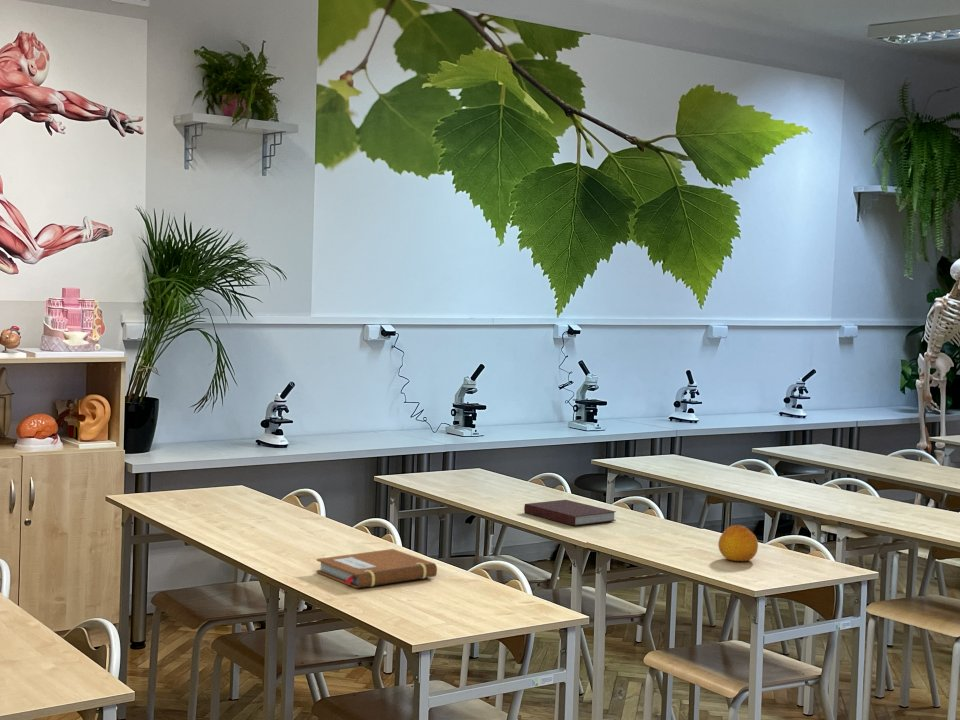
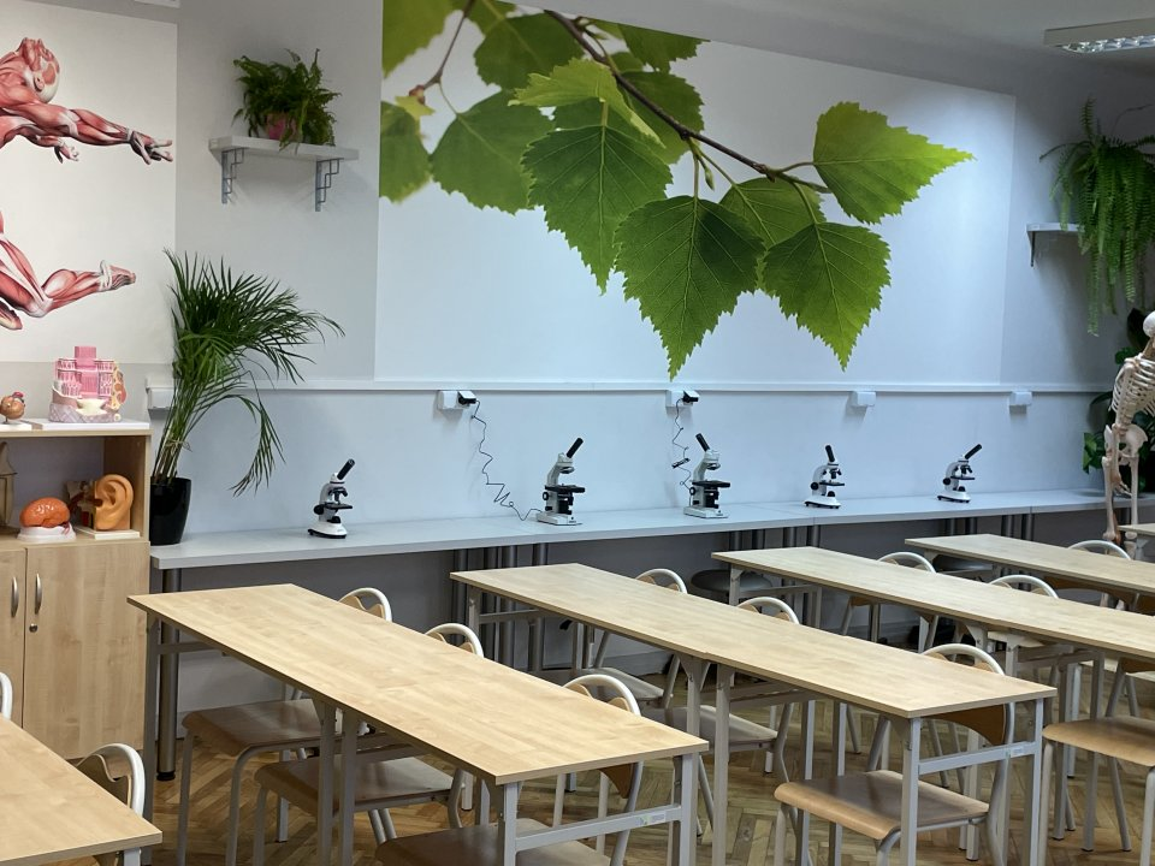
- fruit [717,524,759,562]
- notebook [315,548,438,589]
- notebook [523,499,617,527]
